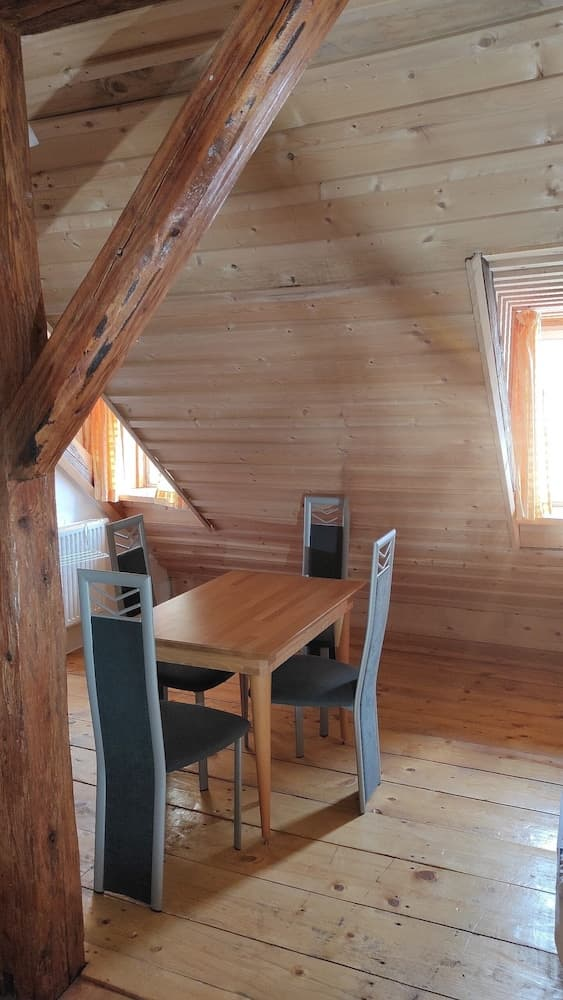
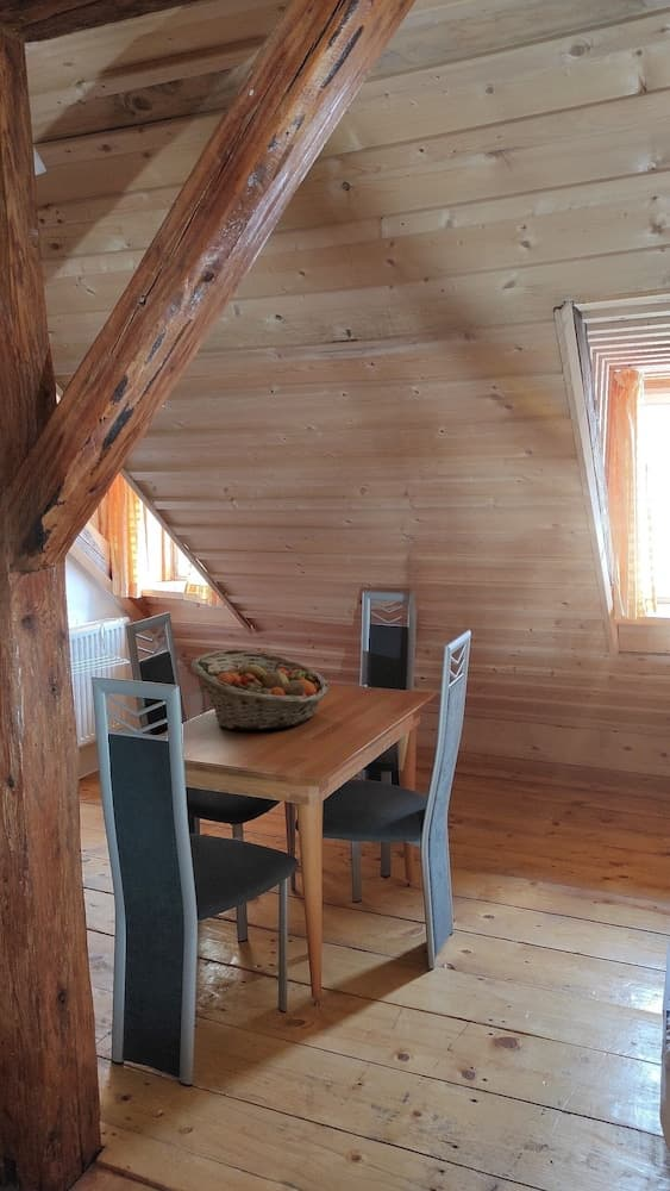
+ fruit basket [190,648,330,731]
